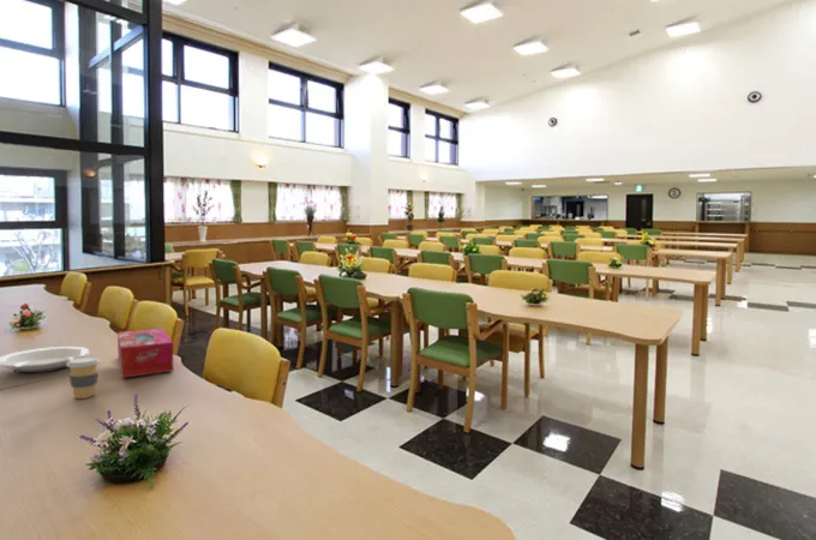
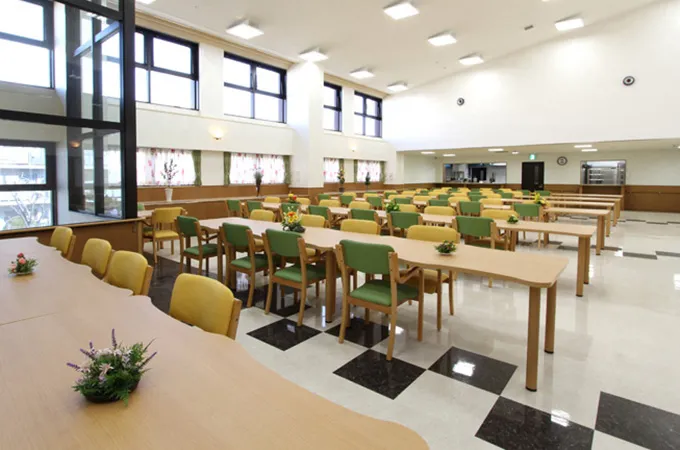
- coffee cup [66,355,101,400]
- plate [0,346,91,374]
- tissue box [116,328,174,379]
